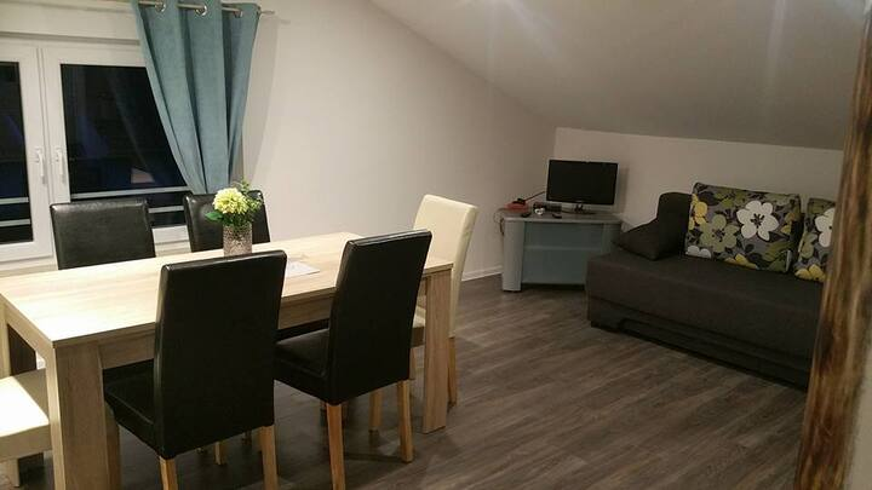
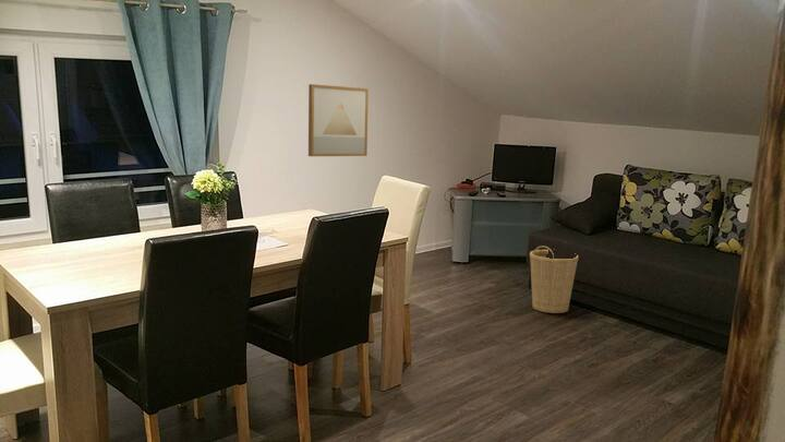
+ basket [529,244,580,314]
+ wall art [307,83,370,157]
